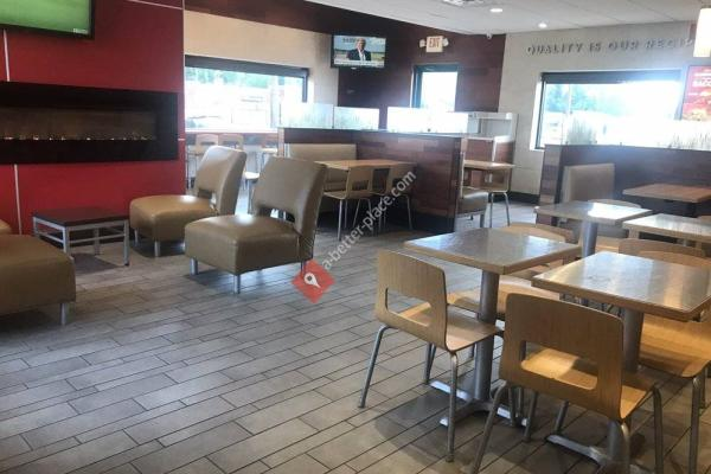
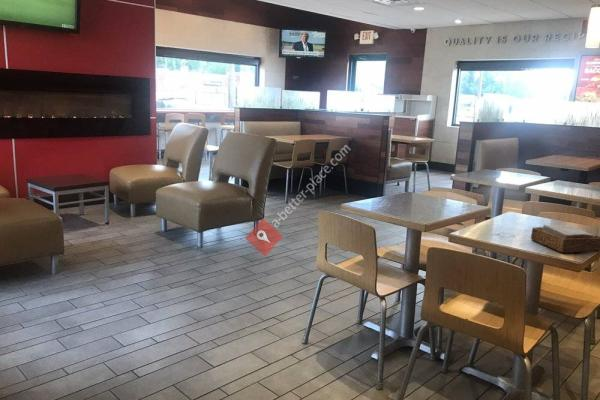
+ napkin holder [530,224,600,254]
